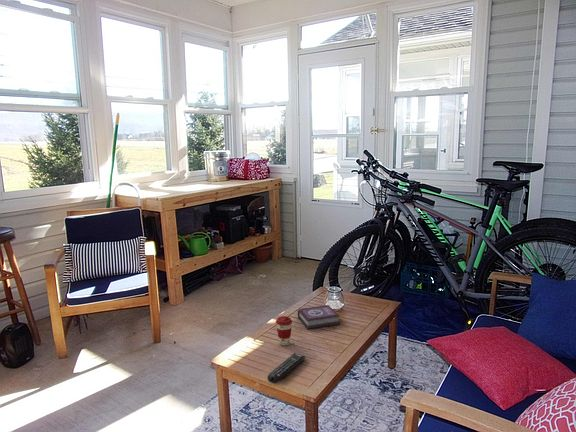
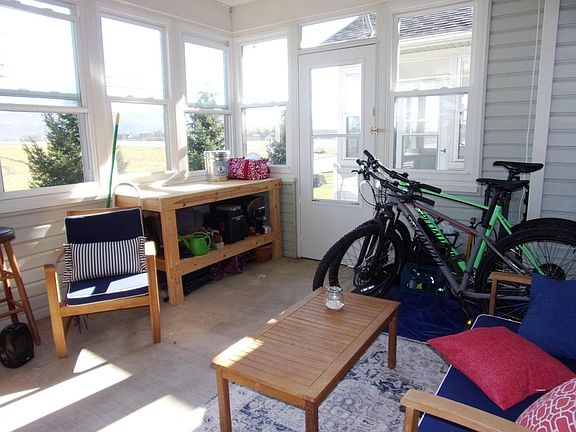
- coffee cup [275,315,293,347]
- remote control [267,352,307,384]
- book [297,304,341,330]
